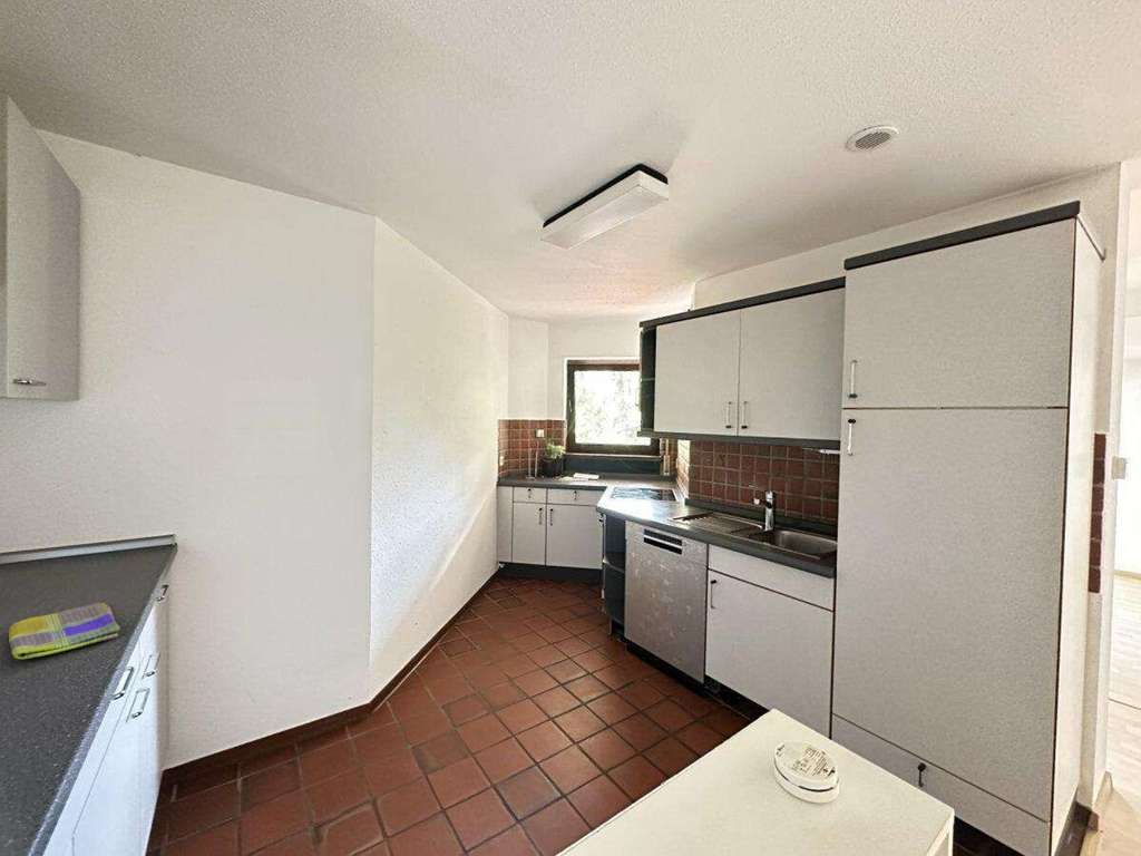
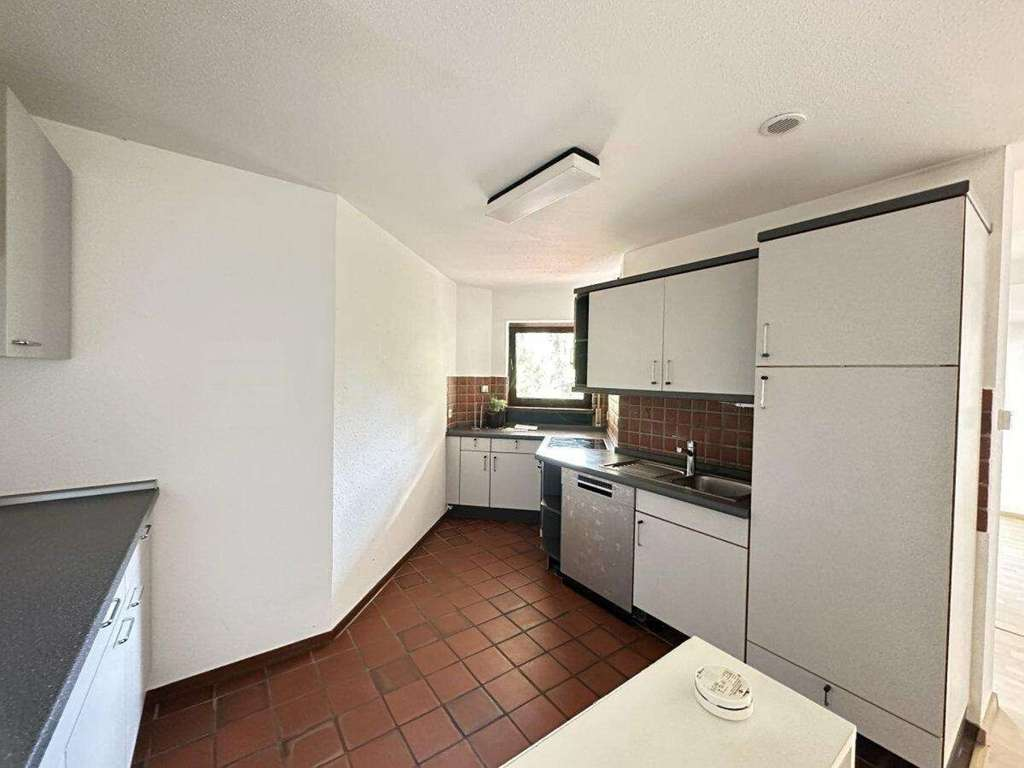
- dish towel [8,602,121,660]
